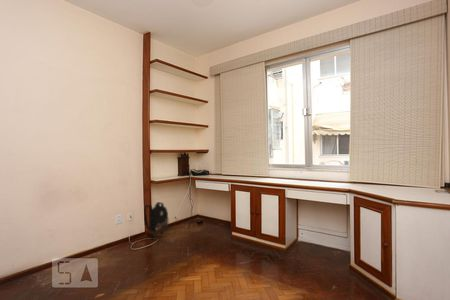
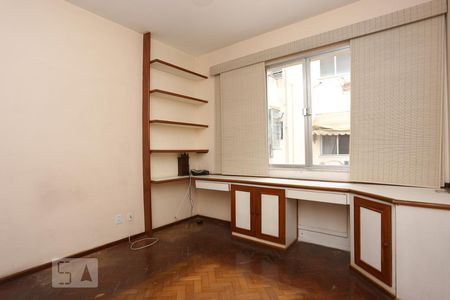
- backpack [143,201,170,241]
